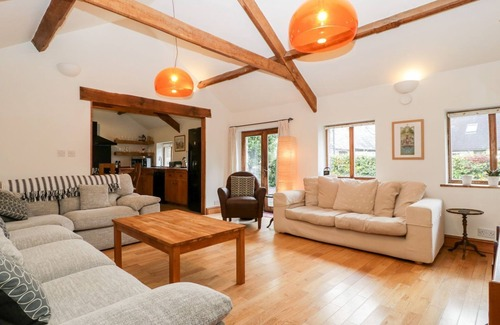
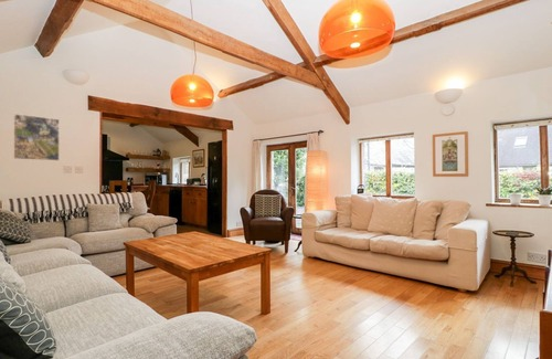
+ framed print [12,113,61,161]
